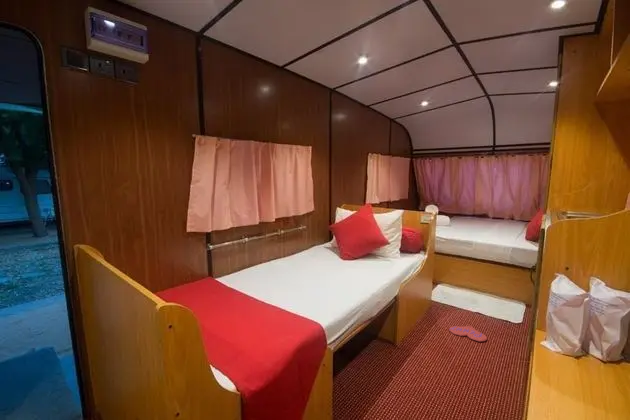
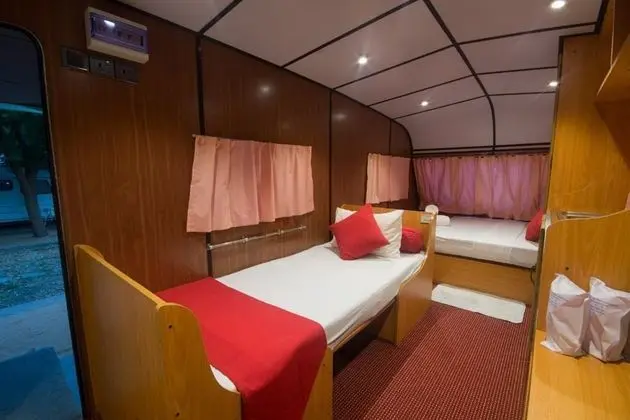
- slippers [448,325,488,343]
